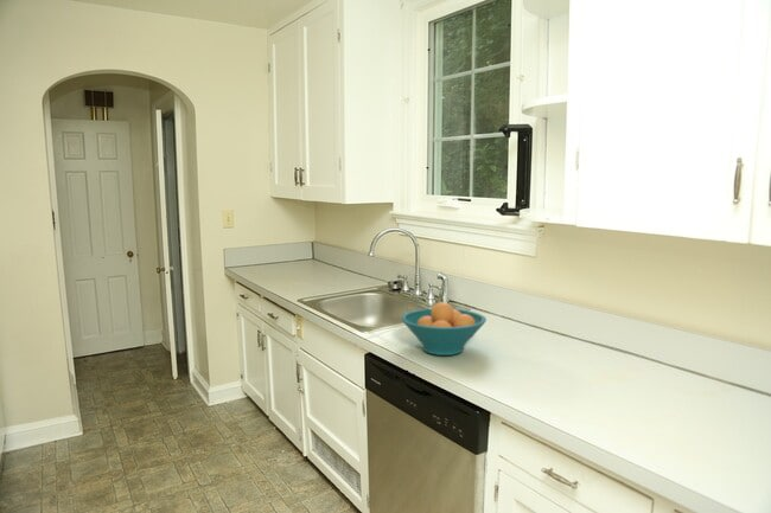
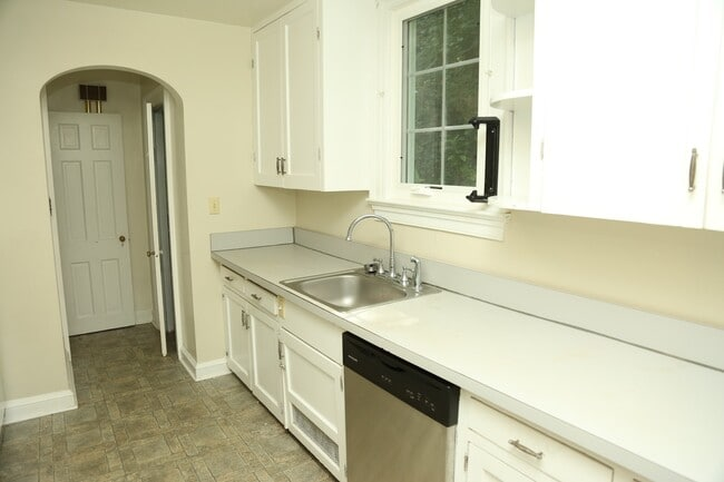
- fruit bowl [400,301,488,357]
